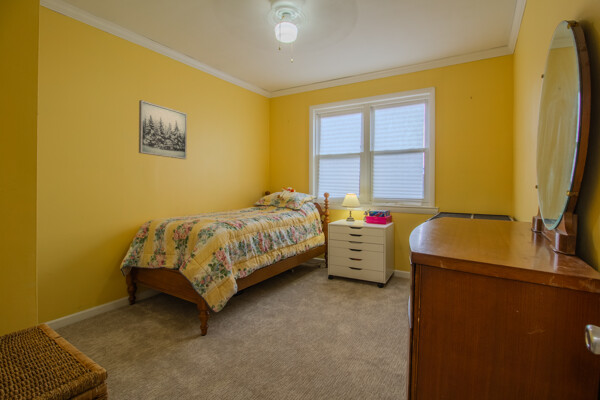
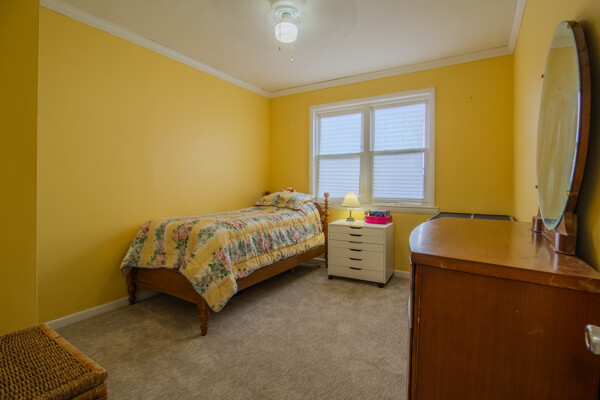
- wall art [138,99,188,160]
